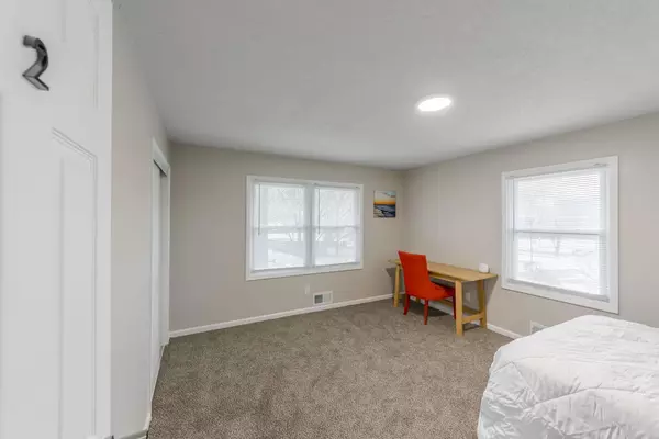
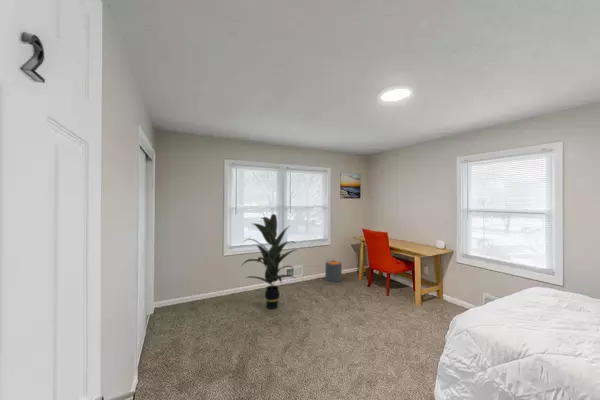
+ indoor plant [240,213,298,310]
+ trash can [324,257,343,283]
